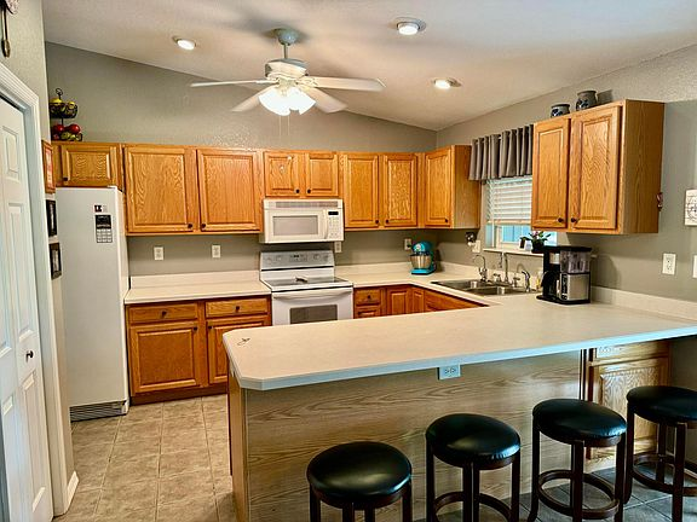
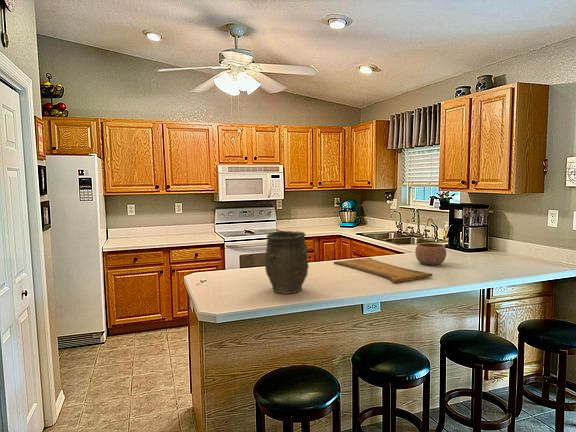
+ bowl [414,242,447,266]
+ cutting board [333,257,433,284]
+ vase [264,230,310,295]
